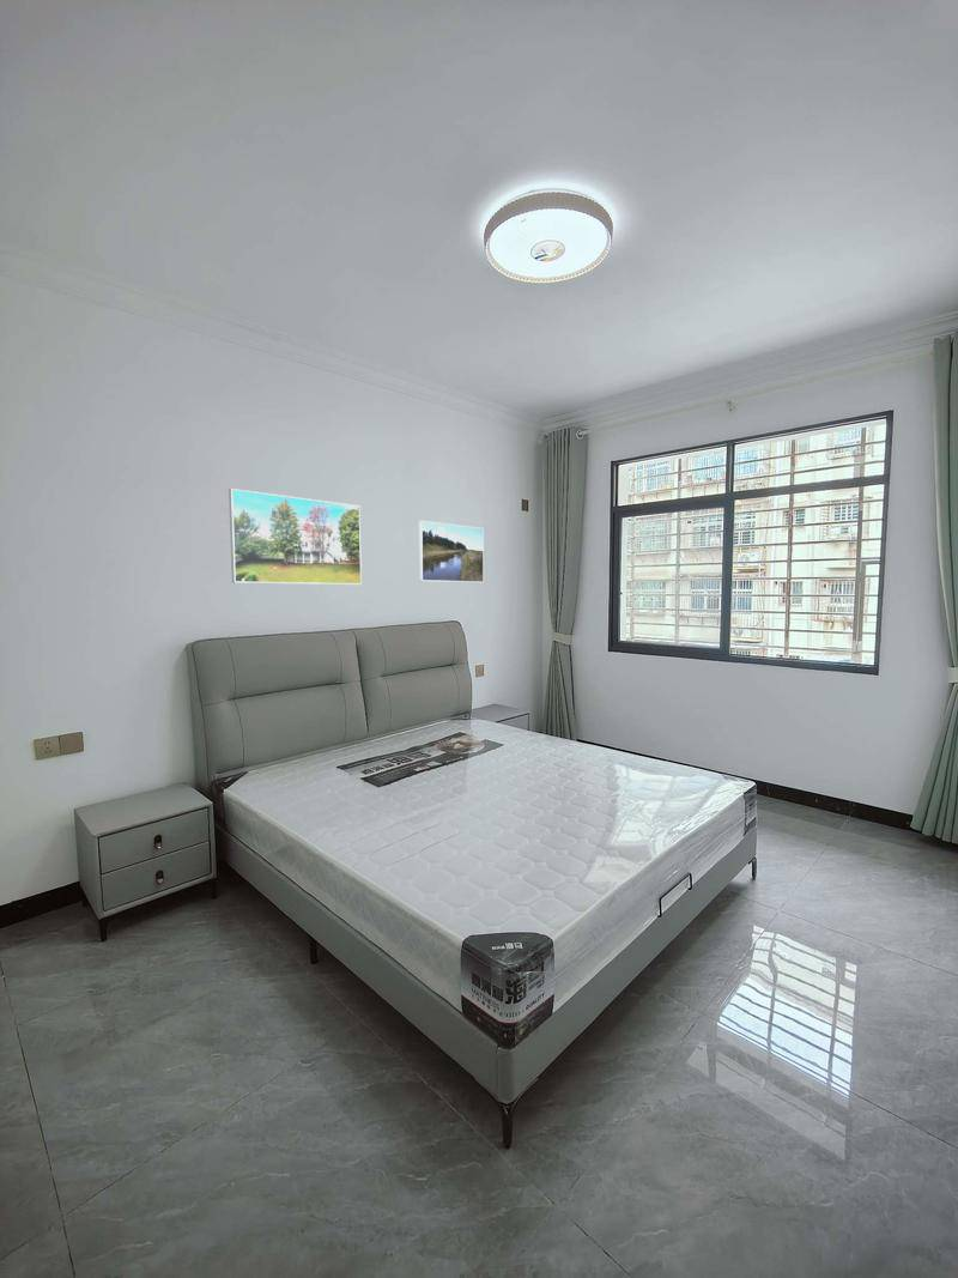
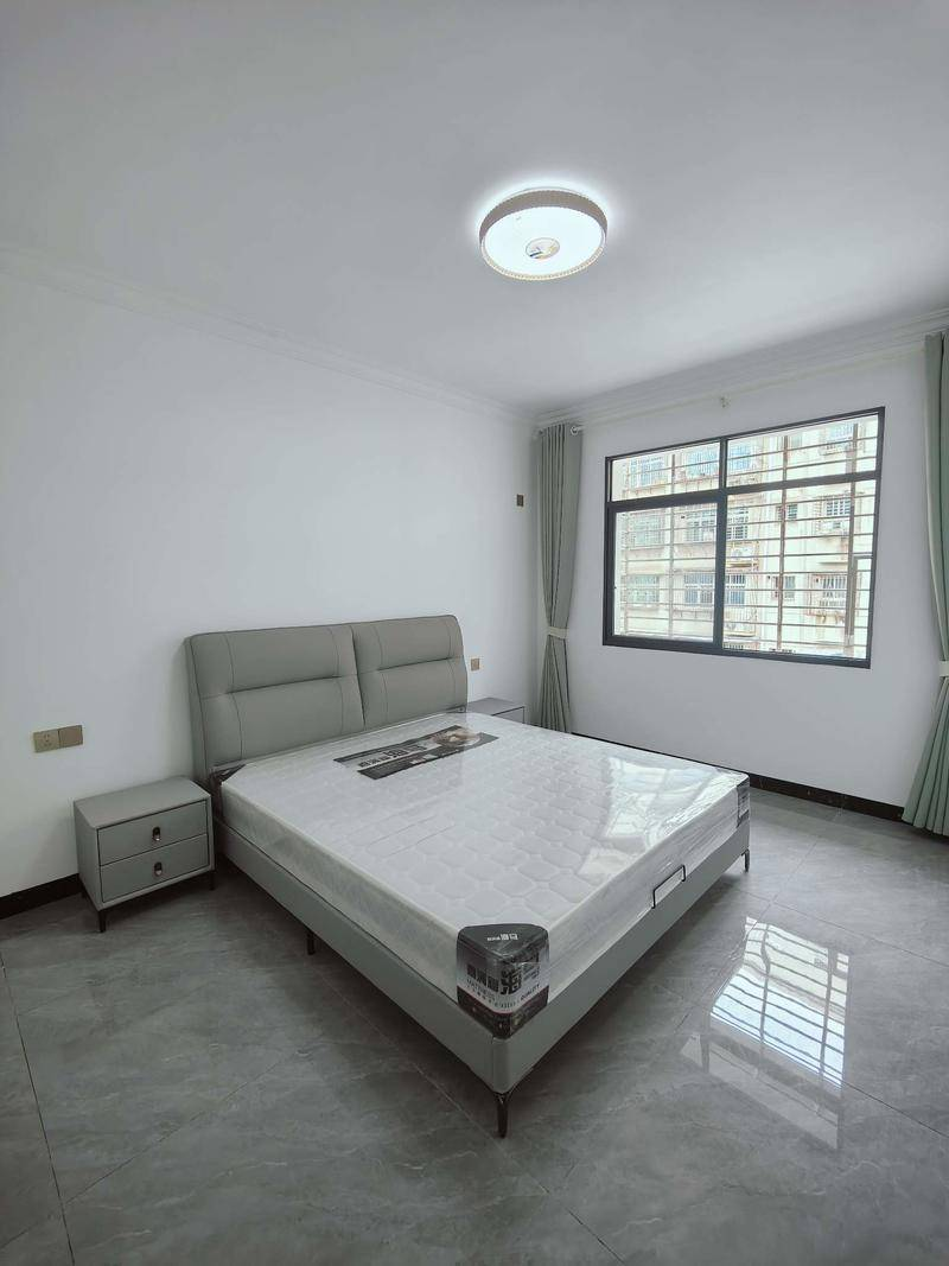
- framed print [418,520,485,583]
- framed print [228,487,363,586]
